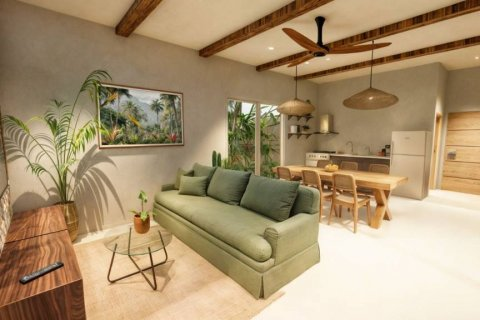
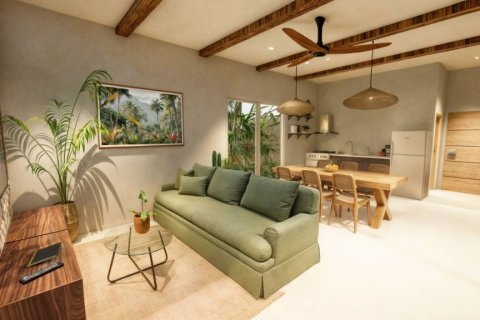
+ notepad [25,241,63,269]
